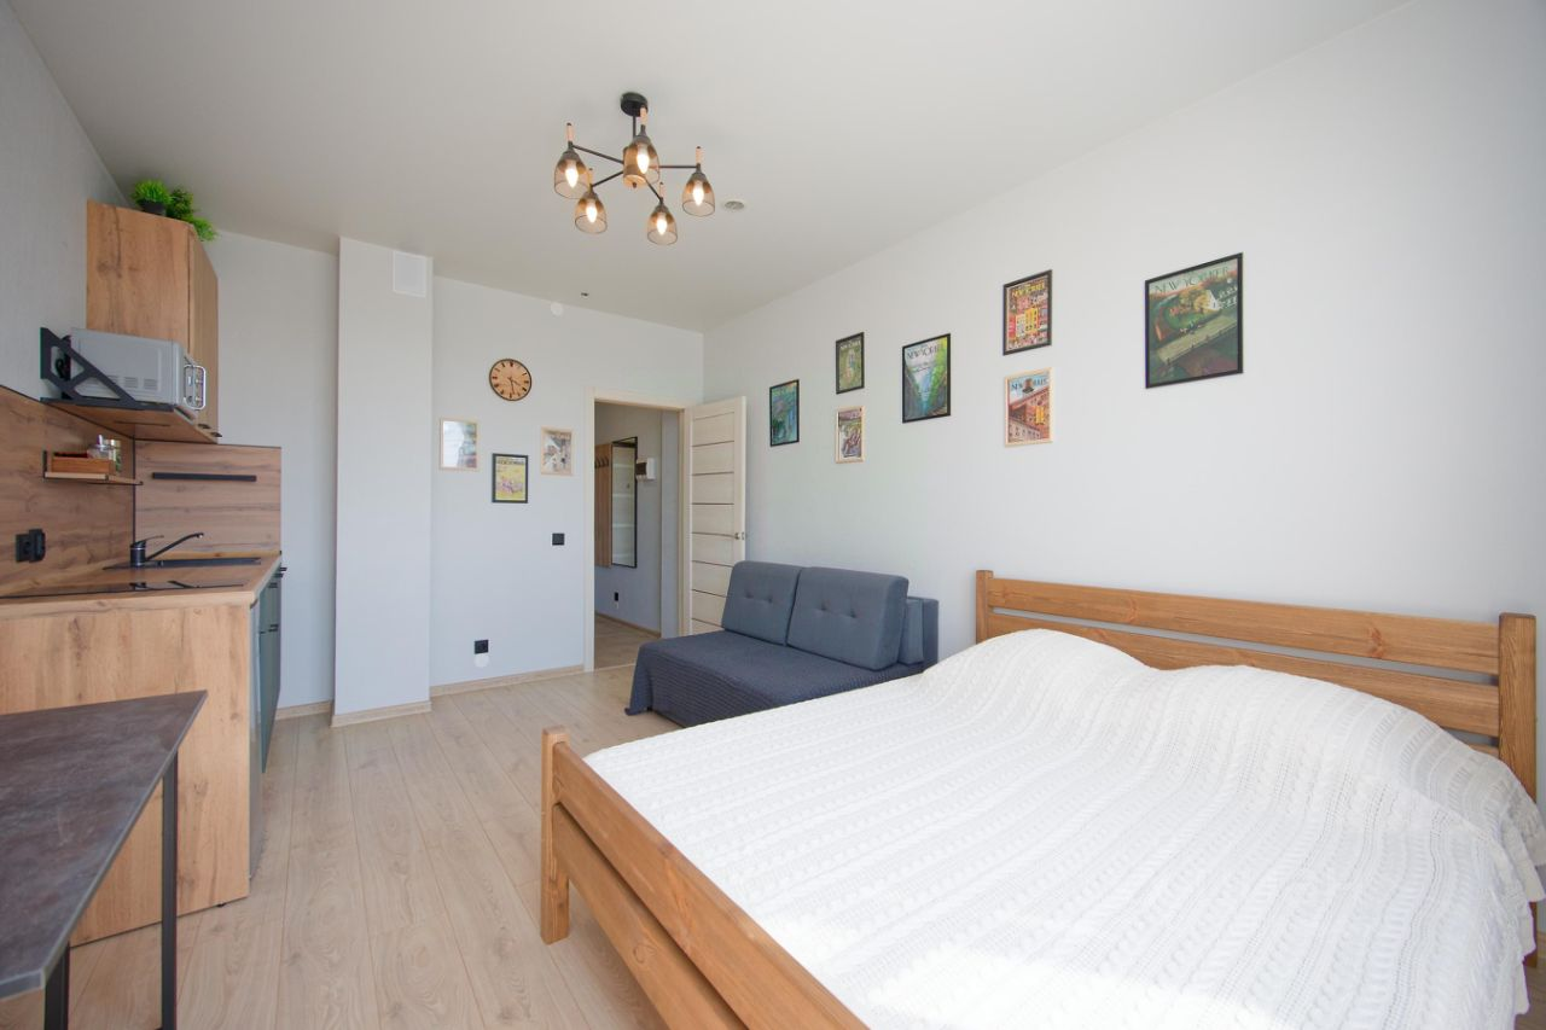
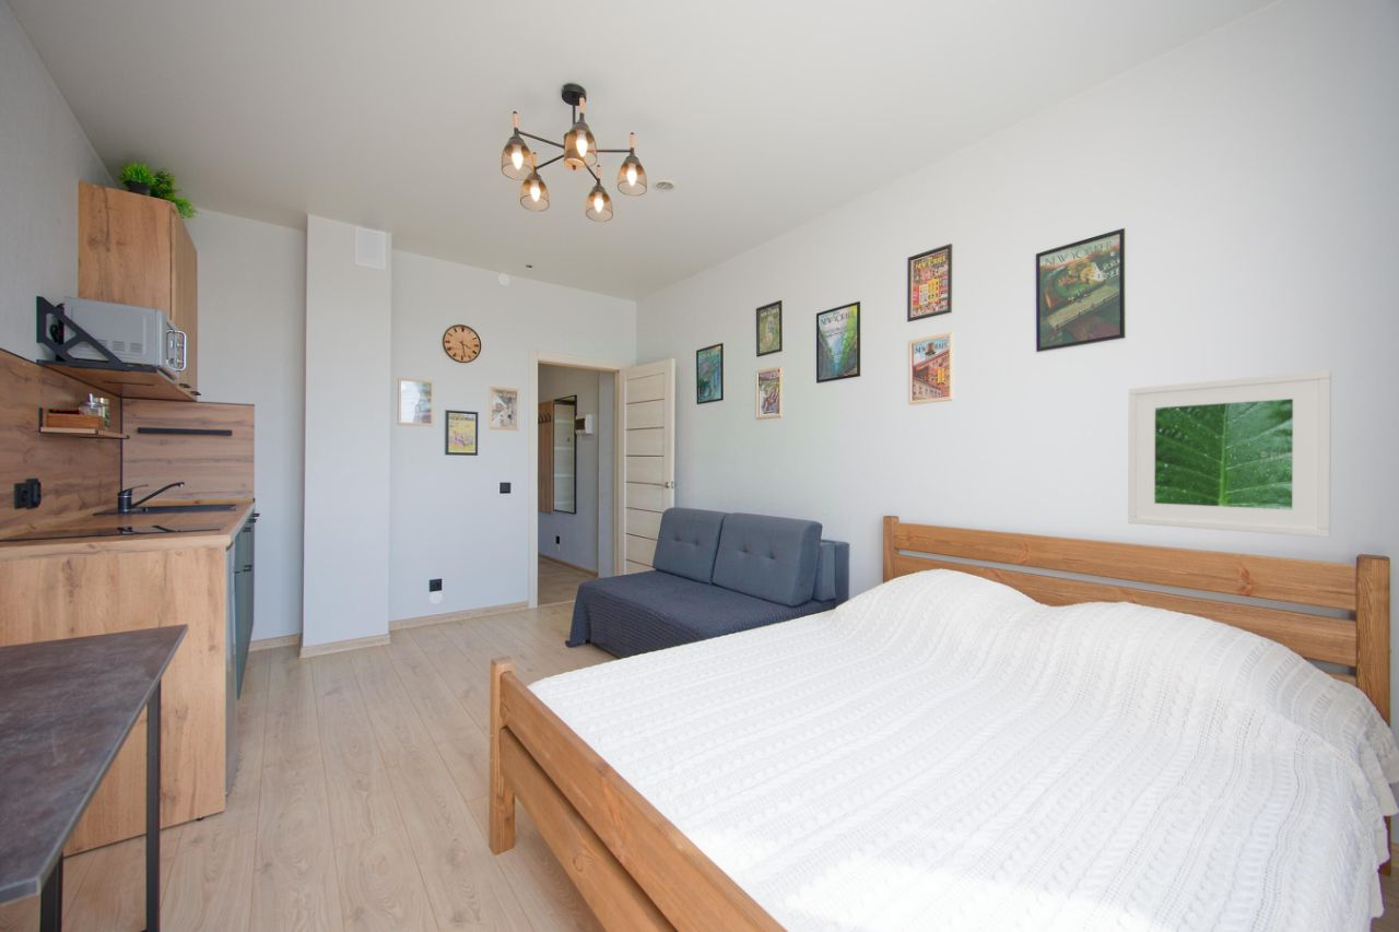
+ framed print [1127,369,1332,539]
